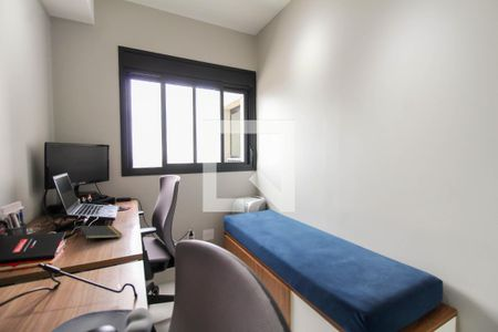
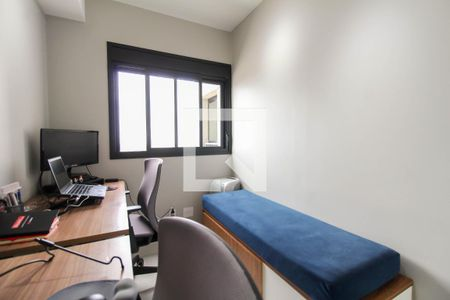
- notepad [77,225,123,247]
